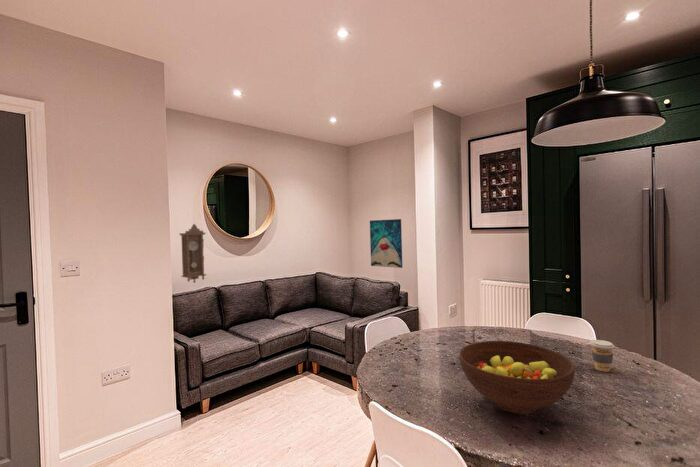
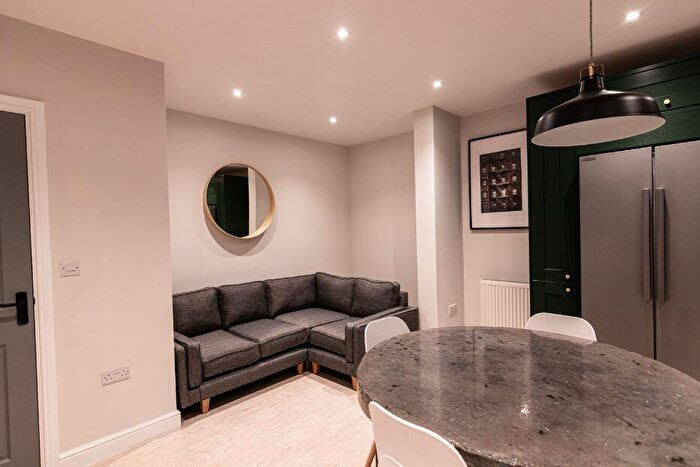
- pendulum clock [178,223,208,284]
- wall art [369,218,403,269]
- coffee cup [589,339,616,373]
- fruit bowl [459,340,576,415]
